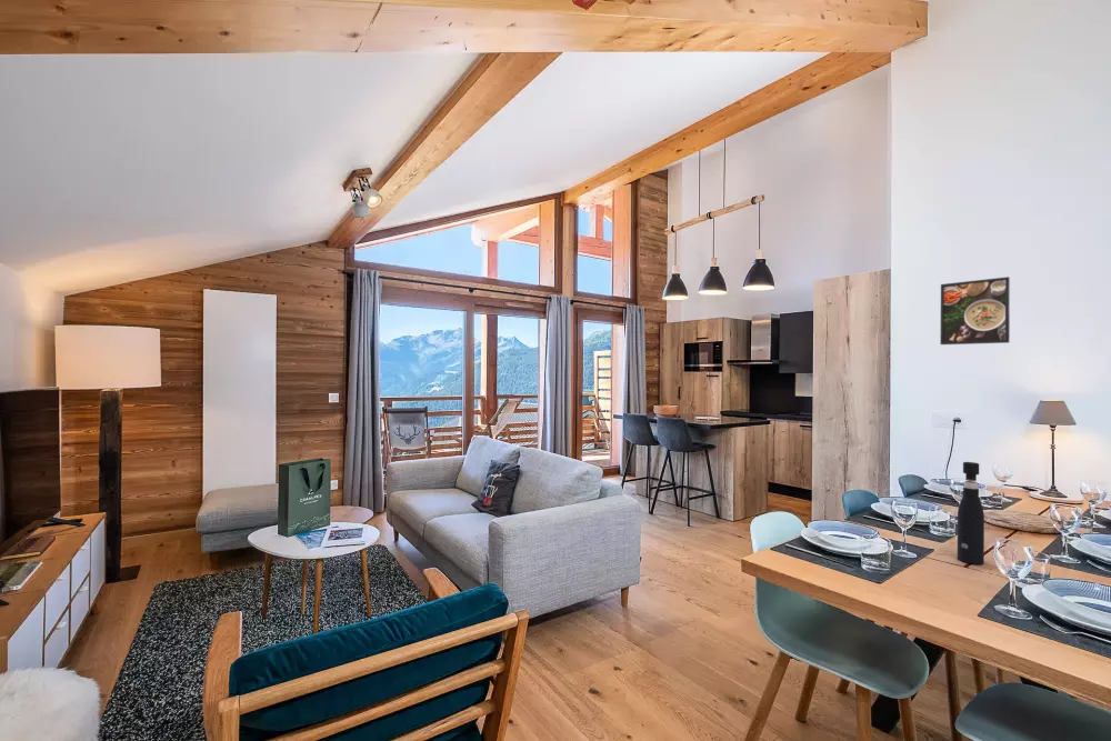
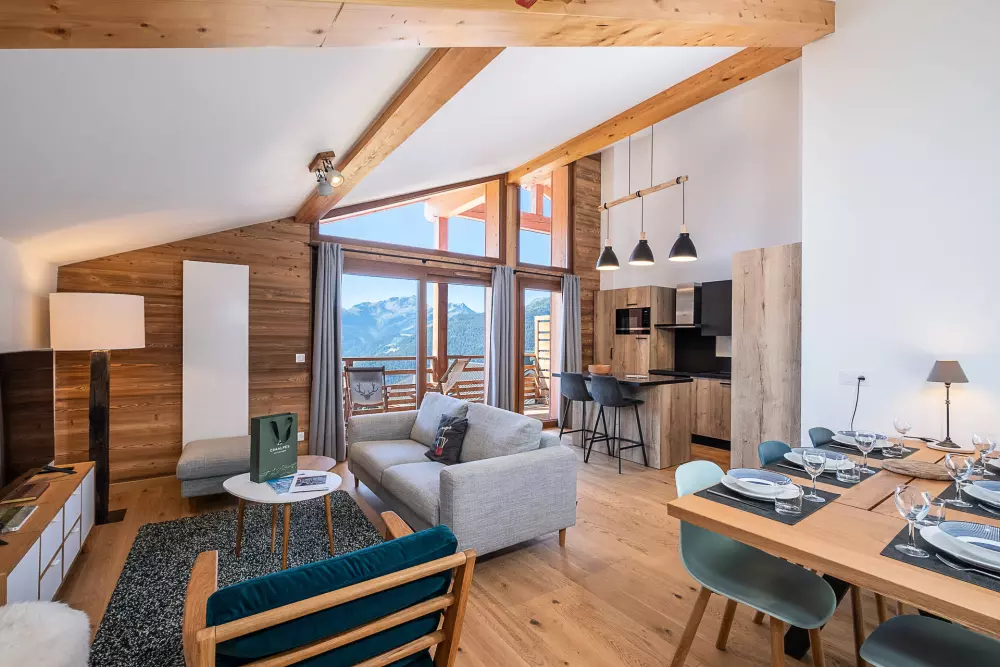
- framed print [939,276,1011,346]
- pepper grinder [957,461,985,565]
